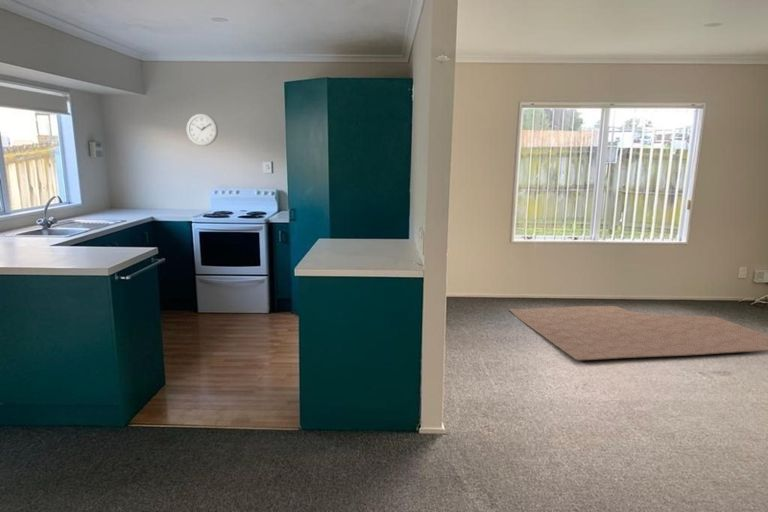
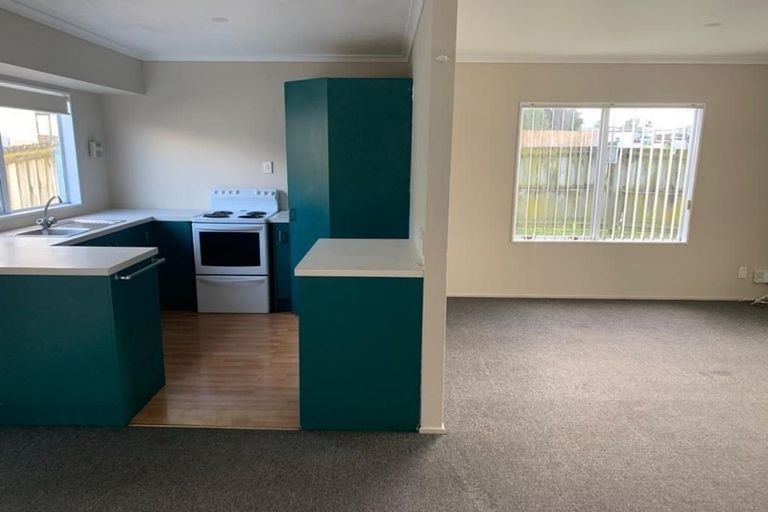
- wall clock [186,113,219,147]
- rug [509,305,768,361]
